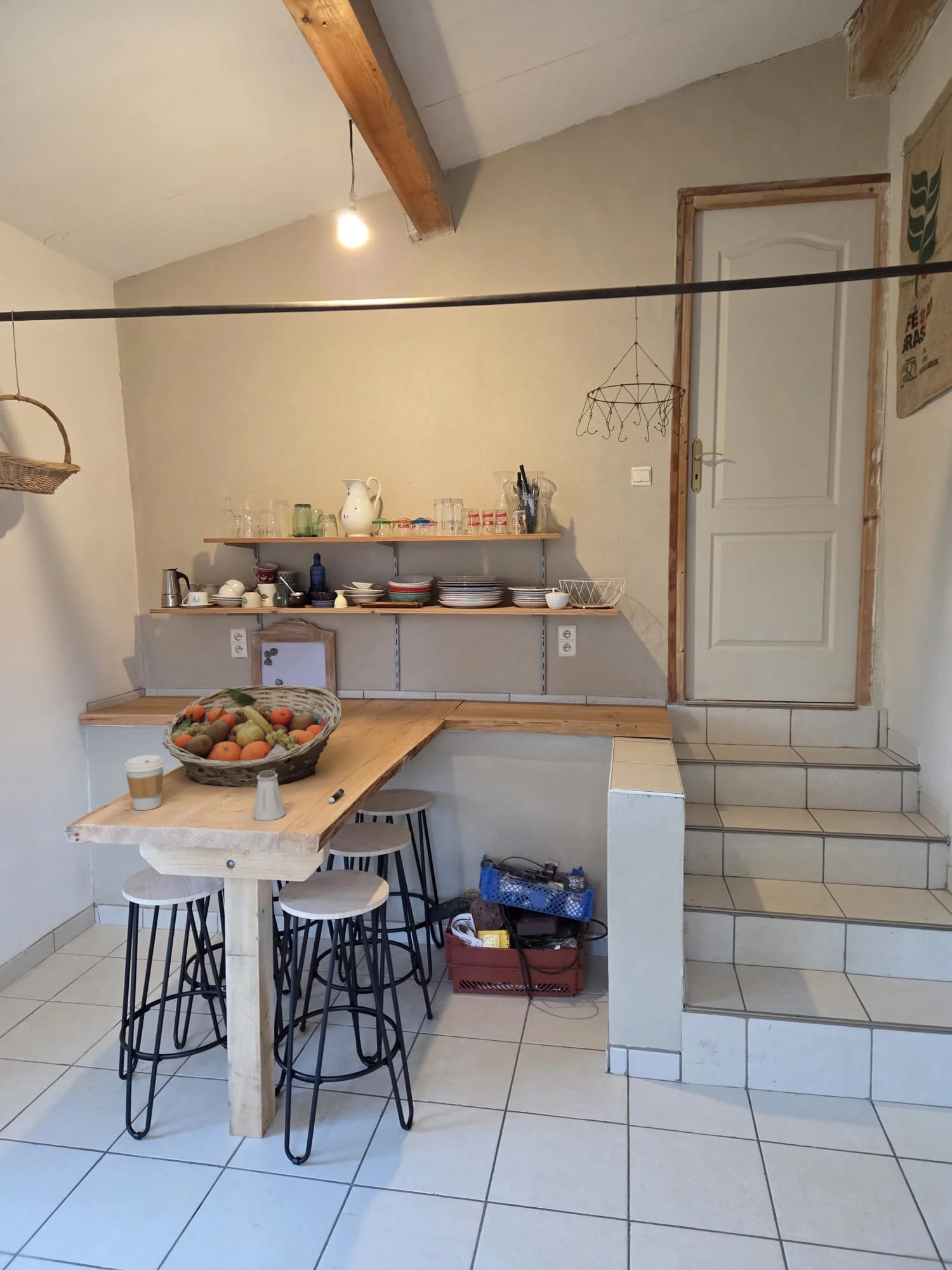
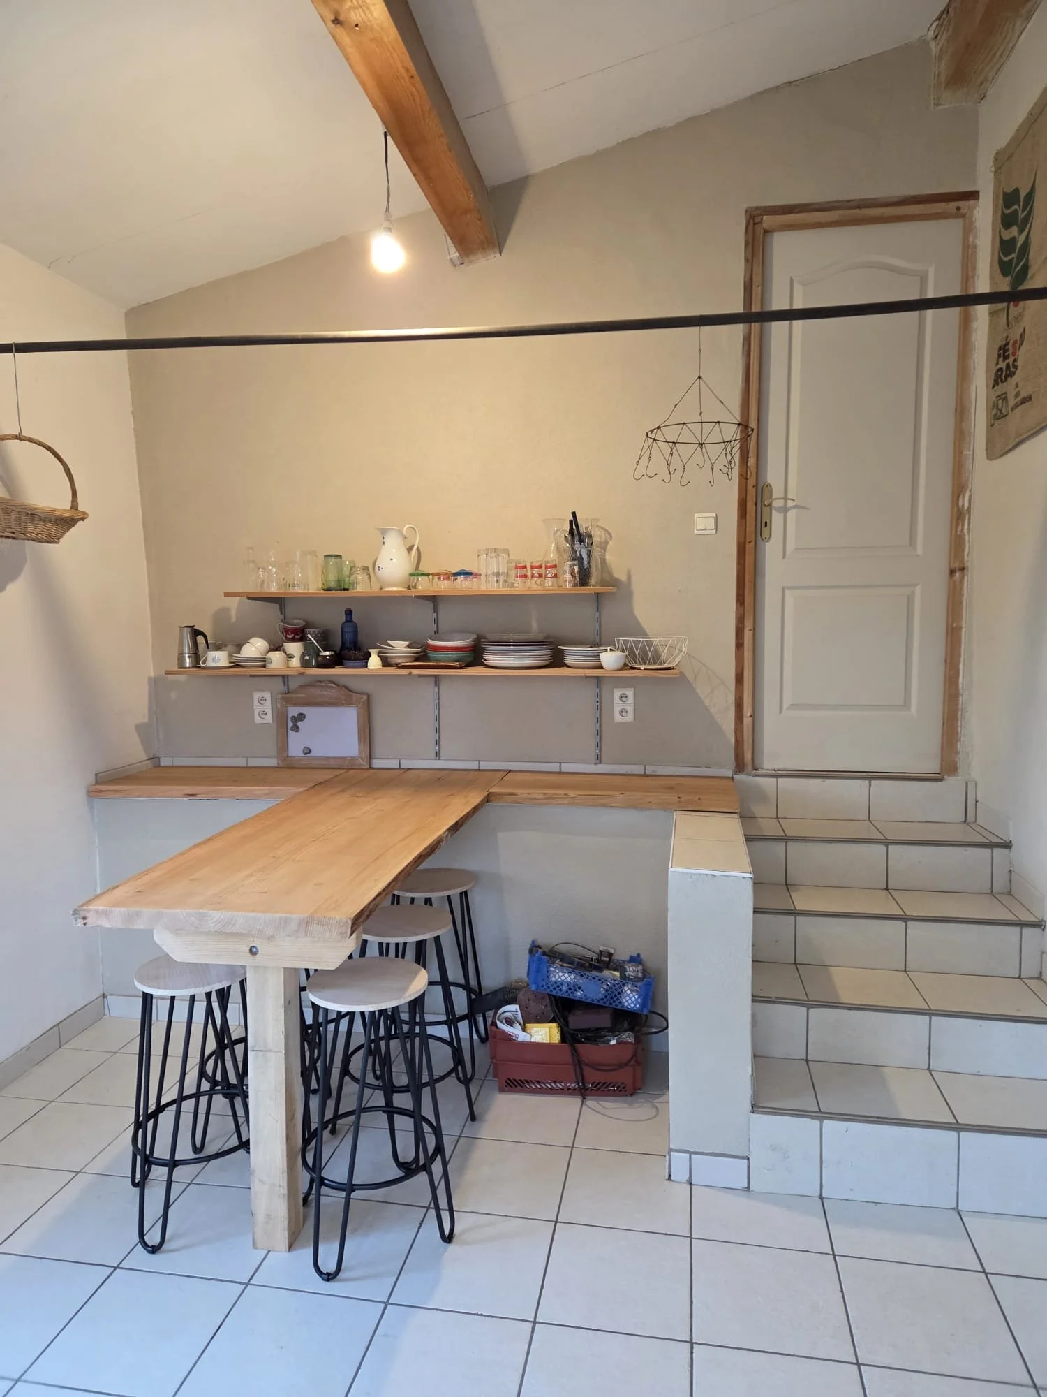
- fruit basket [162,685,343,788]
- coffee cup [124,754,165,811]
- saltshaker [253,770,286,822]
- pepper shaker [328,788,345,803]
